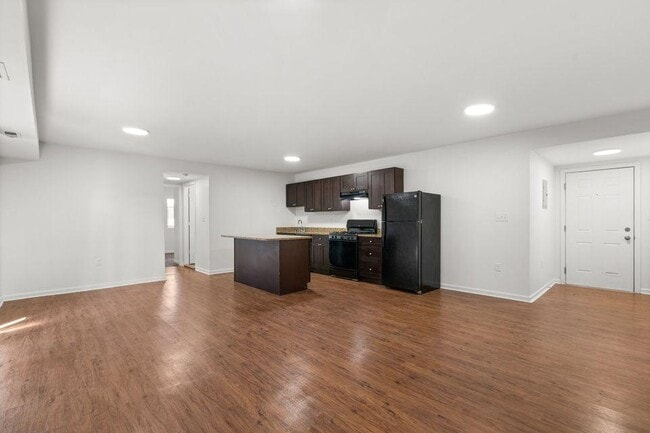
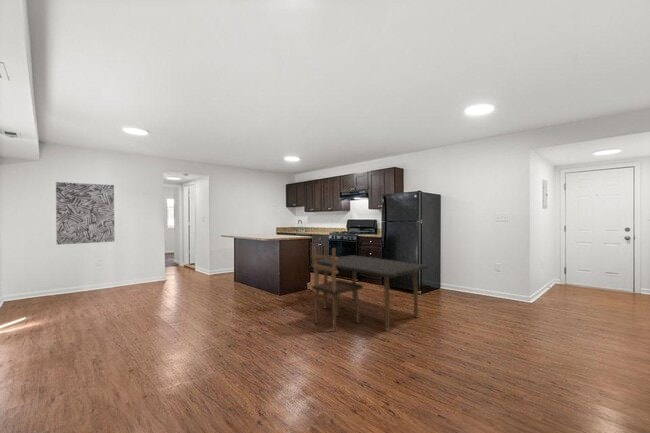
+ dining table [310,245,430,333]
+ wall art [55,181,116,246]
